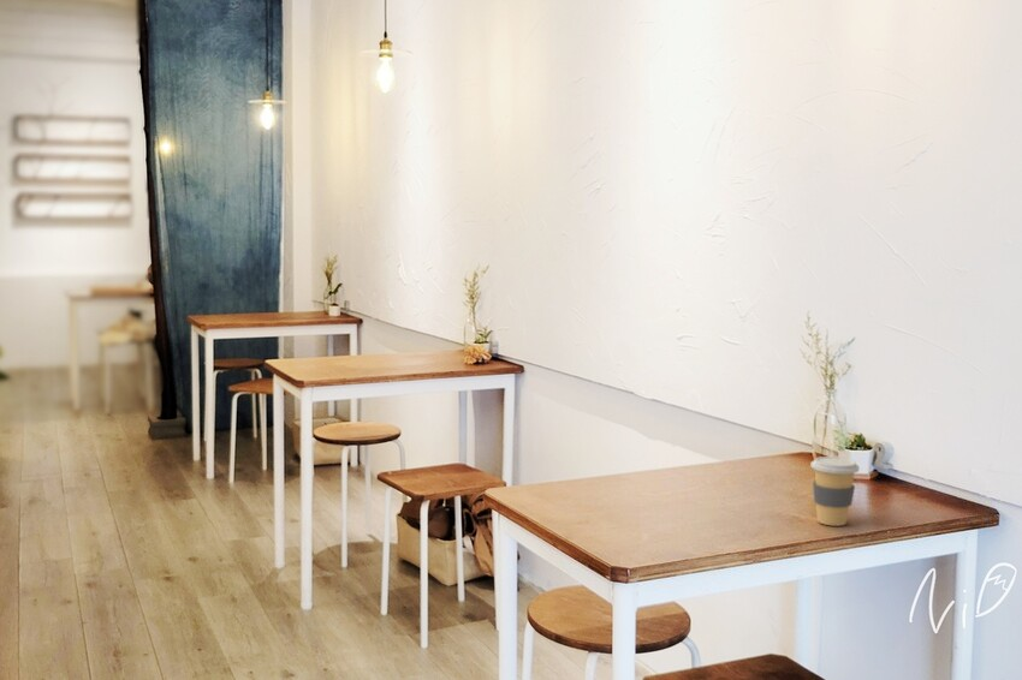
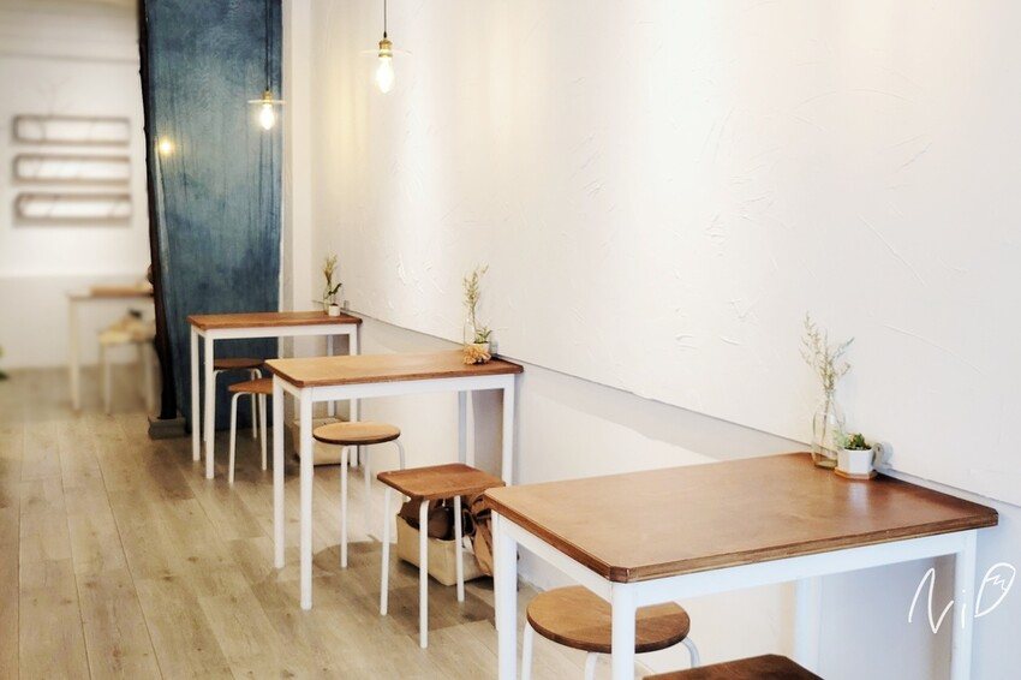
- coffee cup [809,455,861,527]
